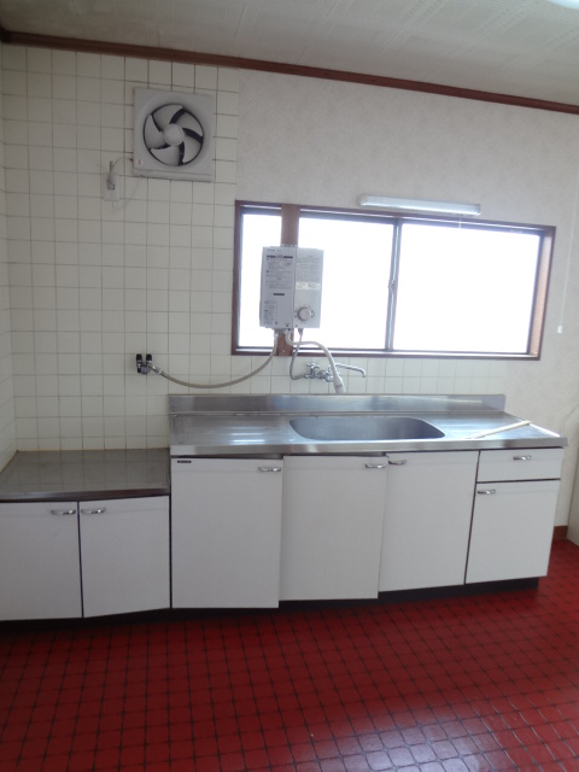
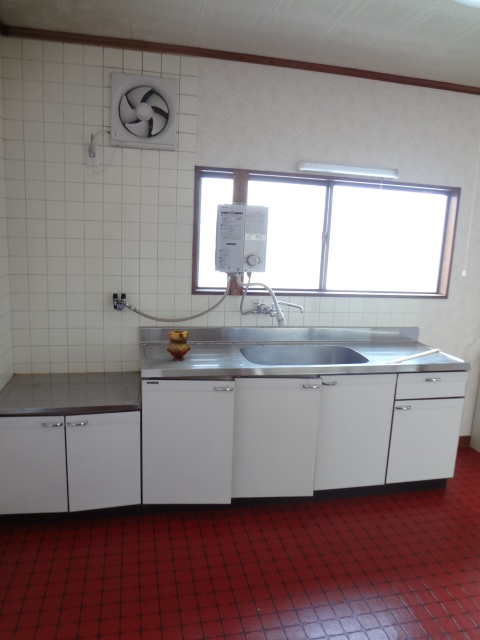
+ teapot [165,330,191,361]
